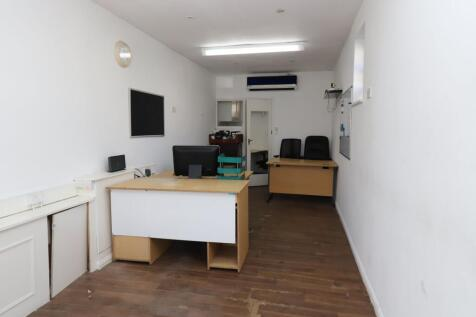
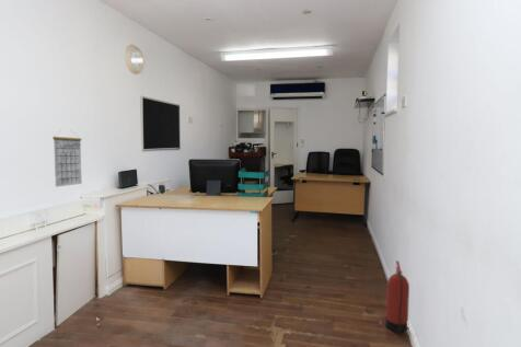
+ calendar [51,130,82,188]
+ fire extinguisher [384,259,410,334]
